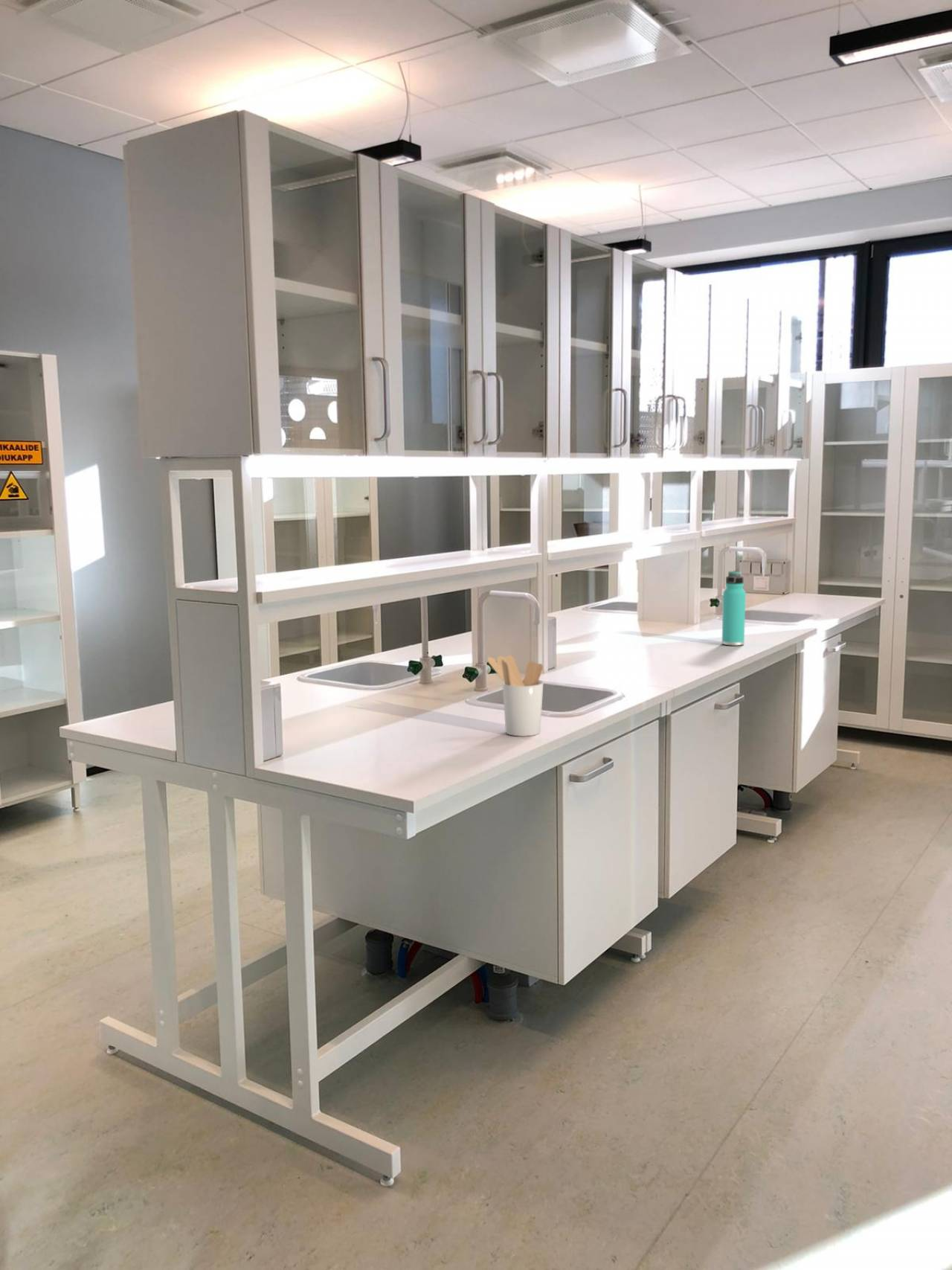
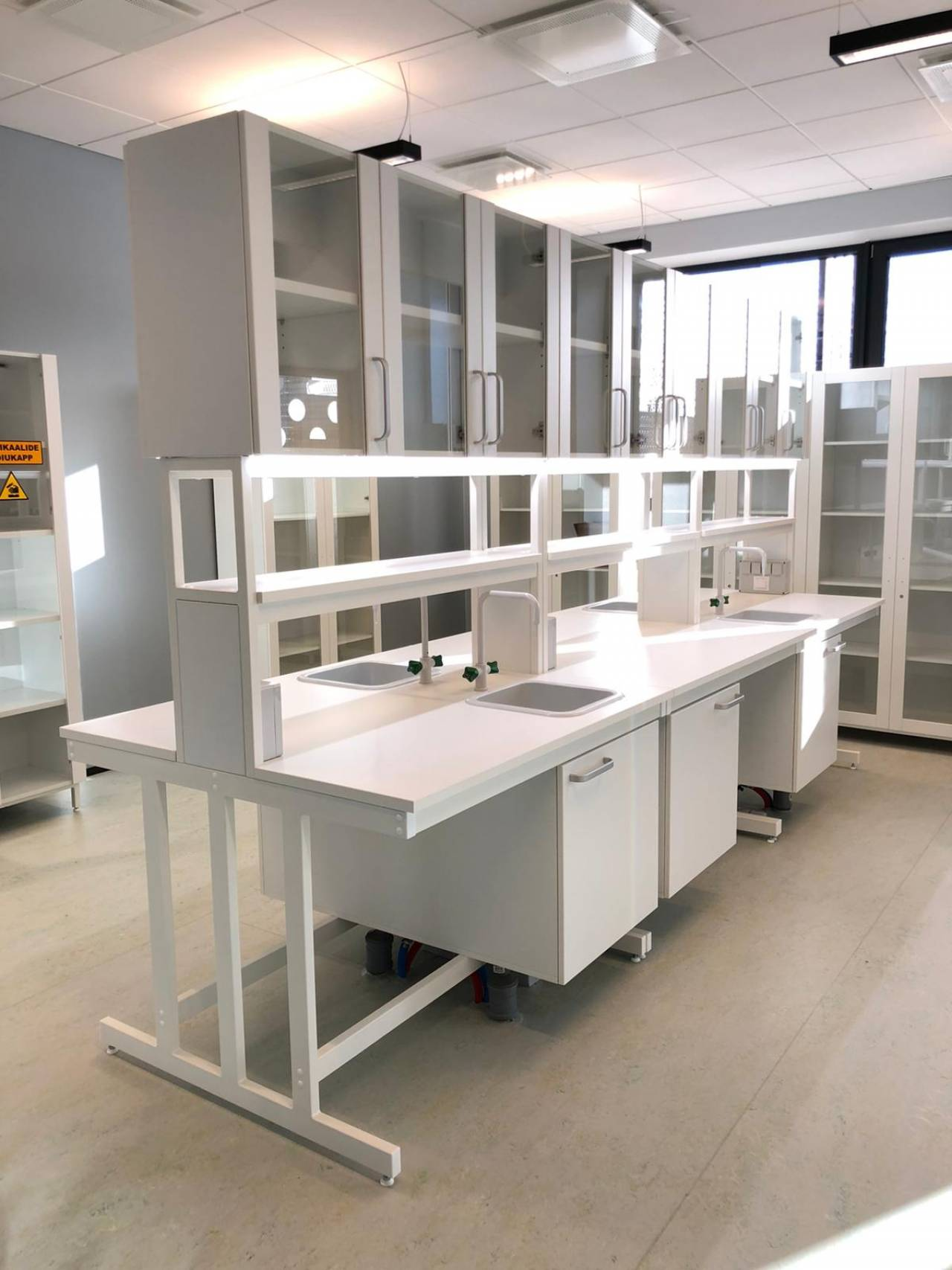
- thermos bottle [721,570,747,647]
- utensil holder [486,655,544,737]
